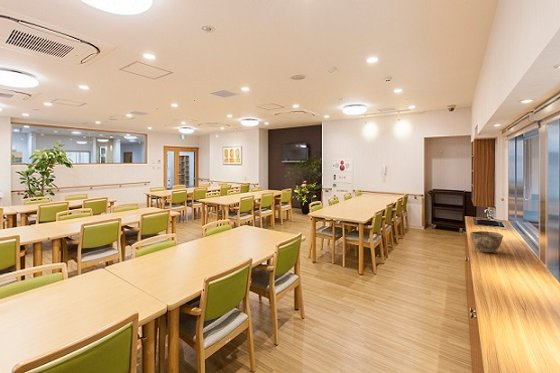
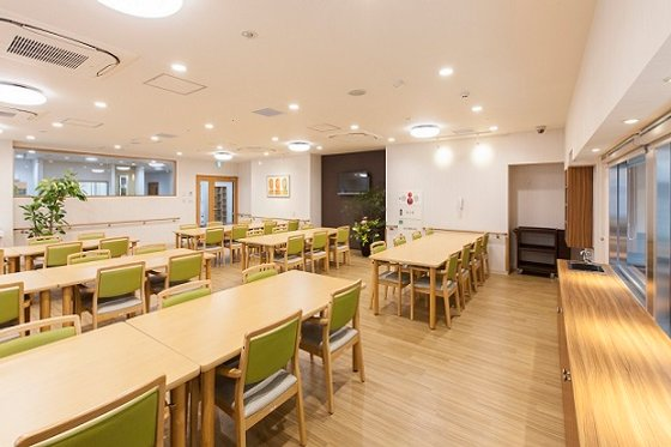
- bowl [469,230,504,253]
